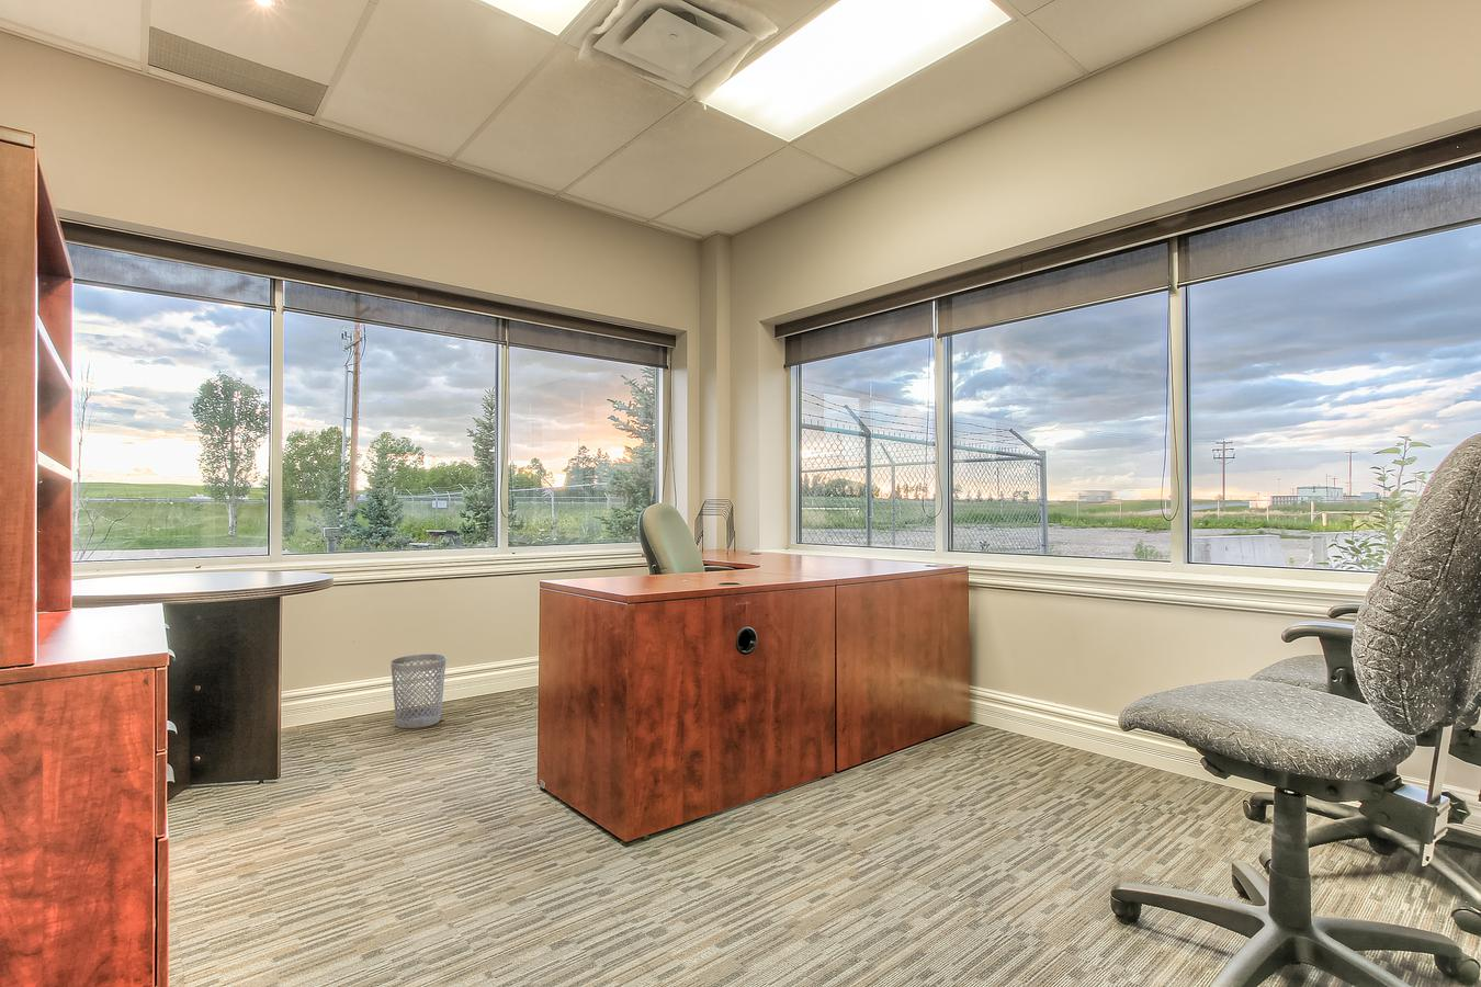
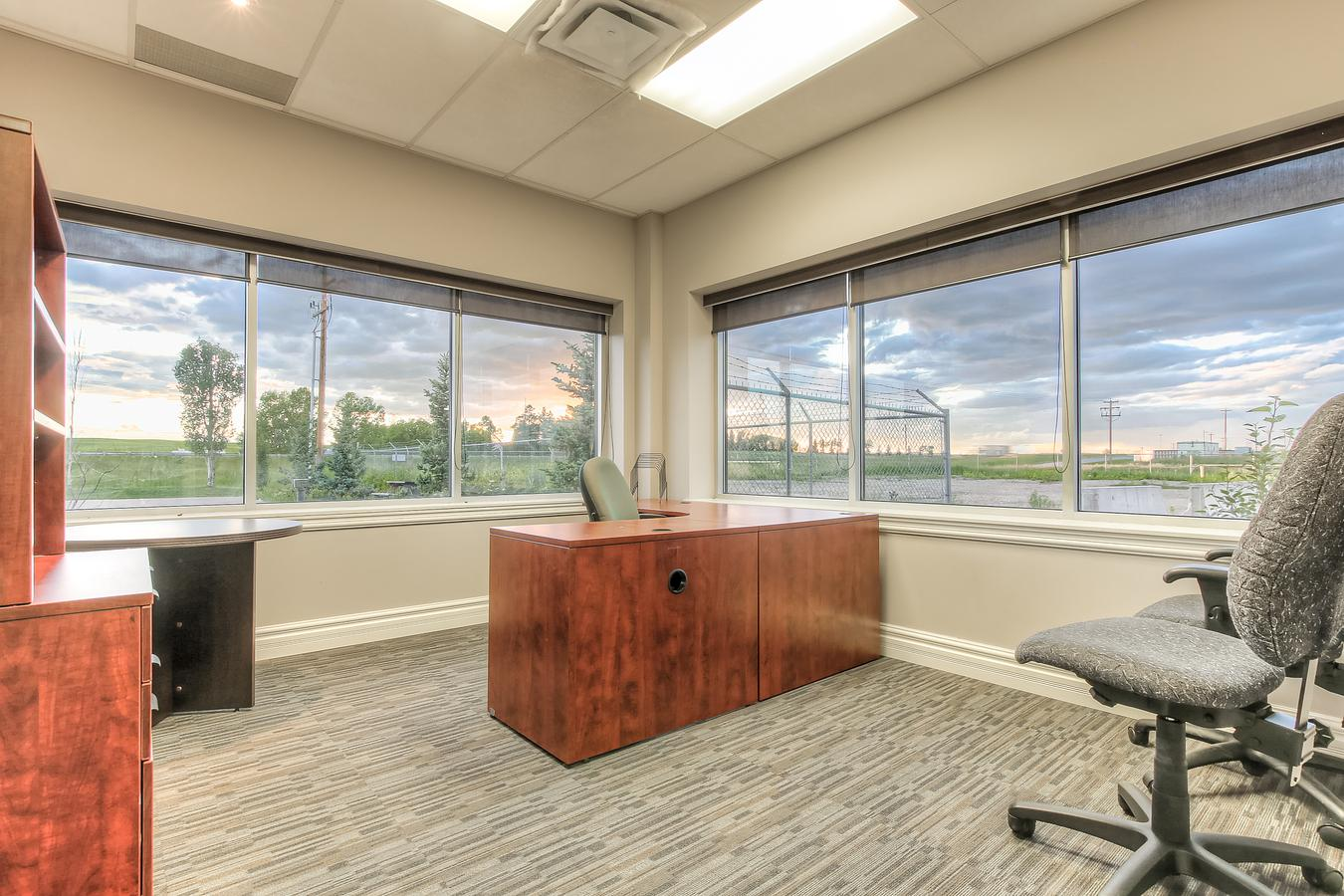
- wastebasket [389,653,447,729]
